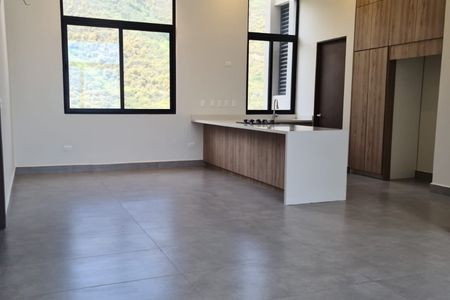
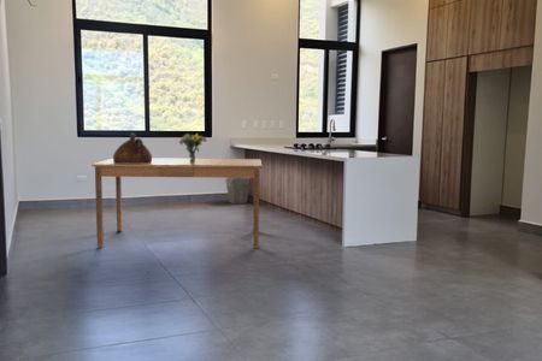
+ dining table [90,156,264,249]
+ ceramic jug [112,132,153,164]
+ waste bin [224,178,251,205]
+ bouquet [177,132,208,164]
